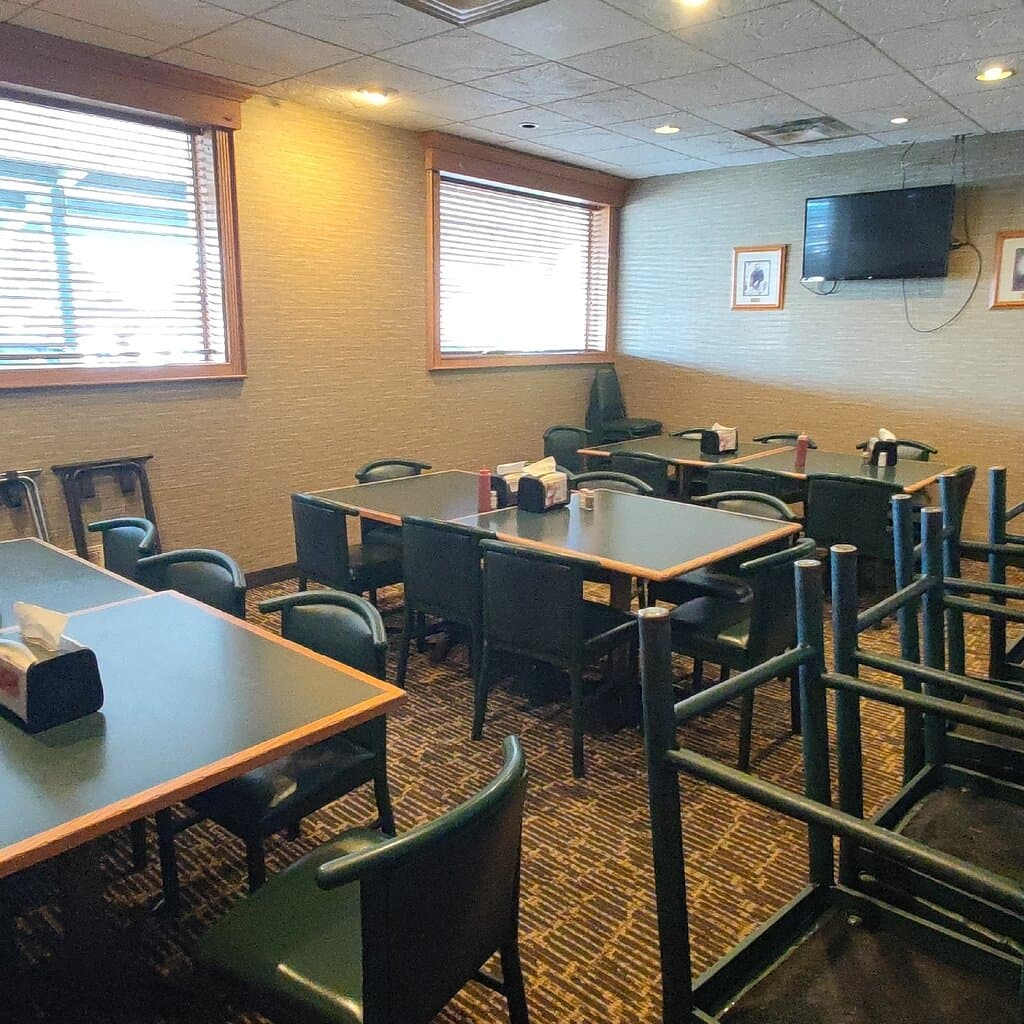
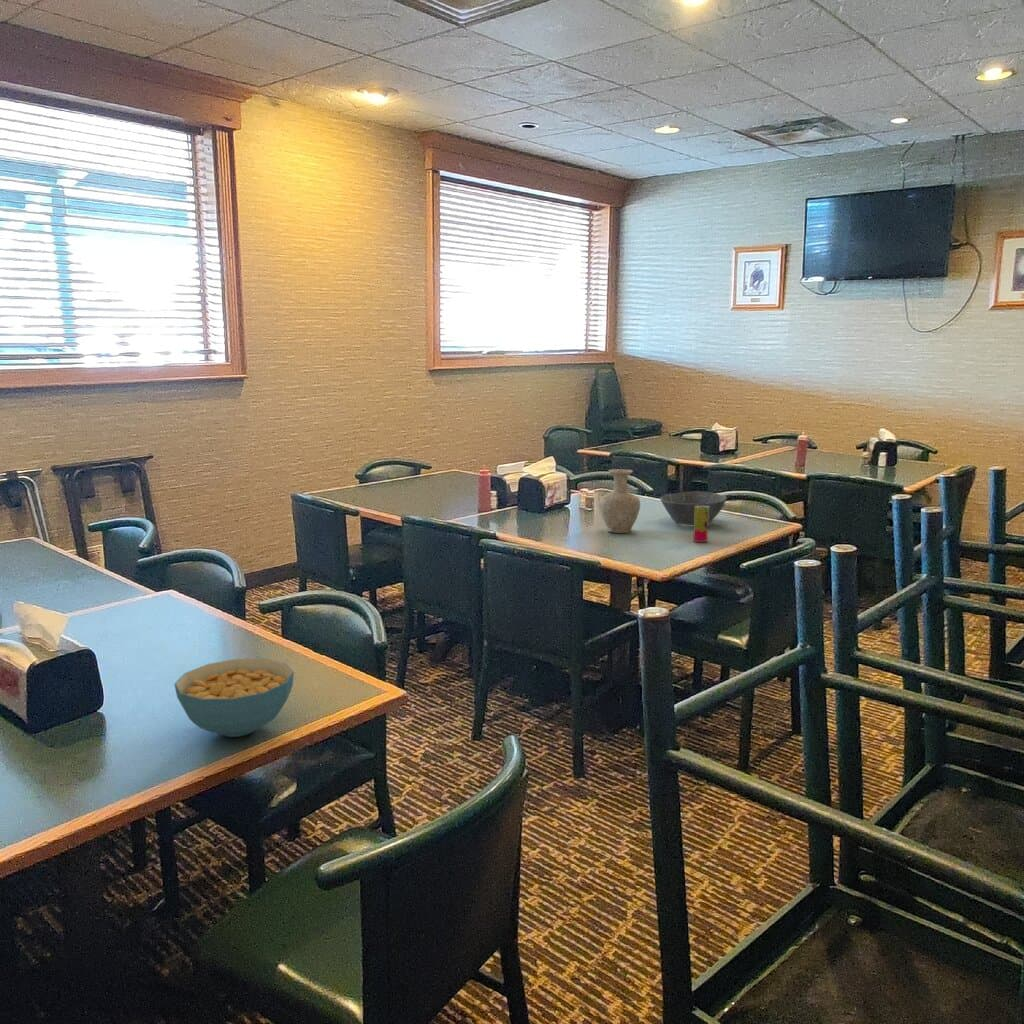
+ cereal bowl [173,658,295,738]
+ beverage can [692,505,709,543]
+ bowl [659,490,728,526]
+ vase [599,468,641,534]
